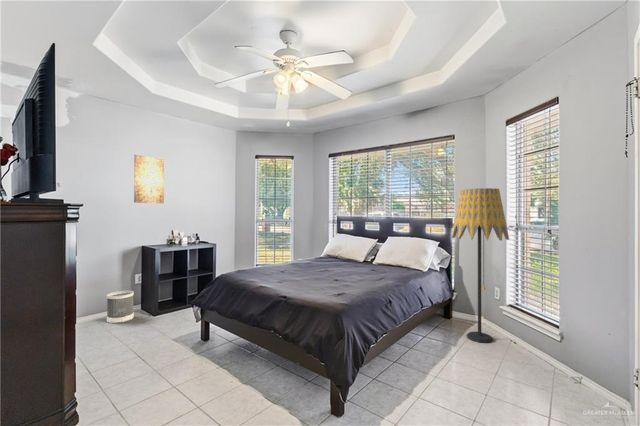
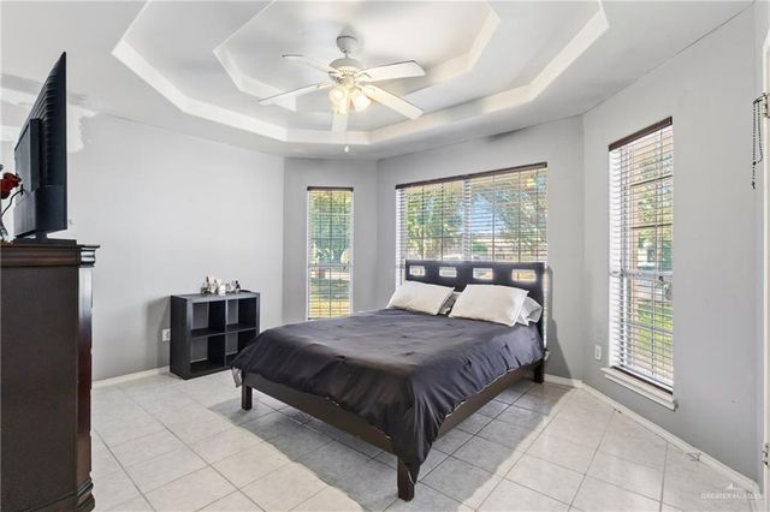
- wastebasket [106,290,135,324]
- floor lamp [451,187,510,344]
- wall art [133,154,165,204]
